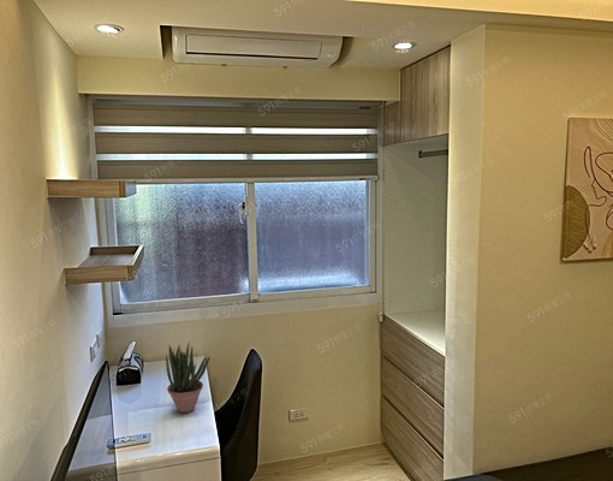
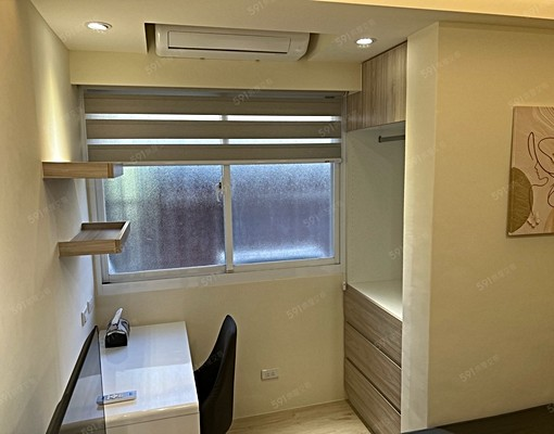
- potted plant [165,343,212,414]
